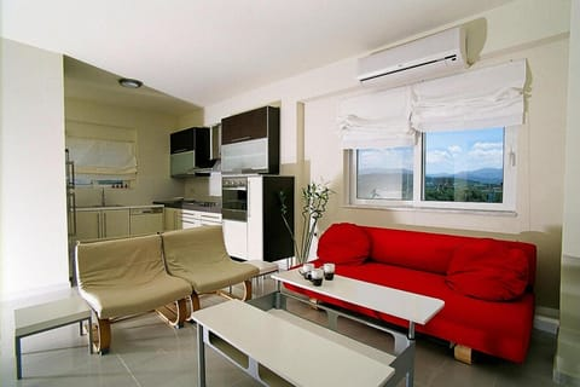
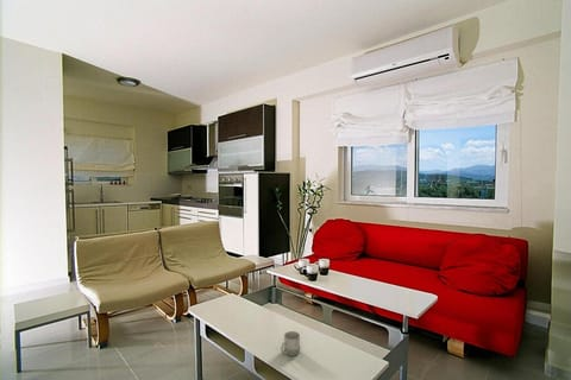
+ cup [280,330,301,357]
